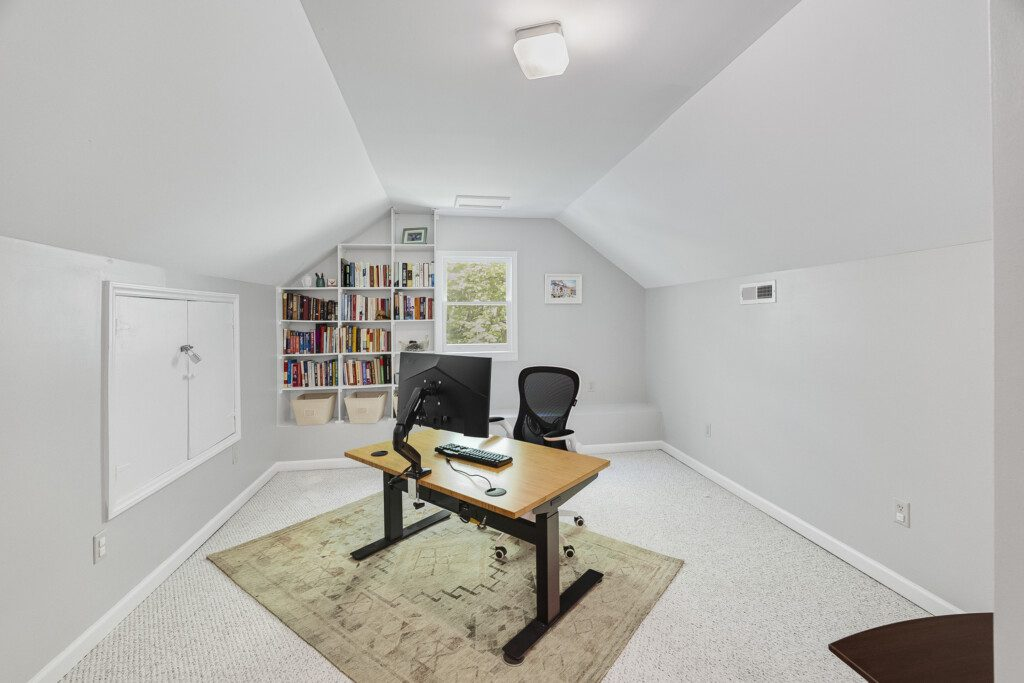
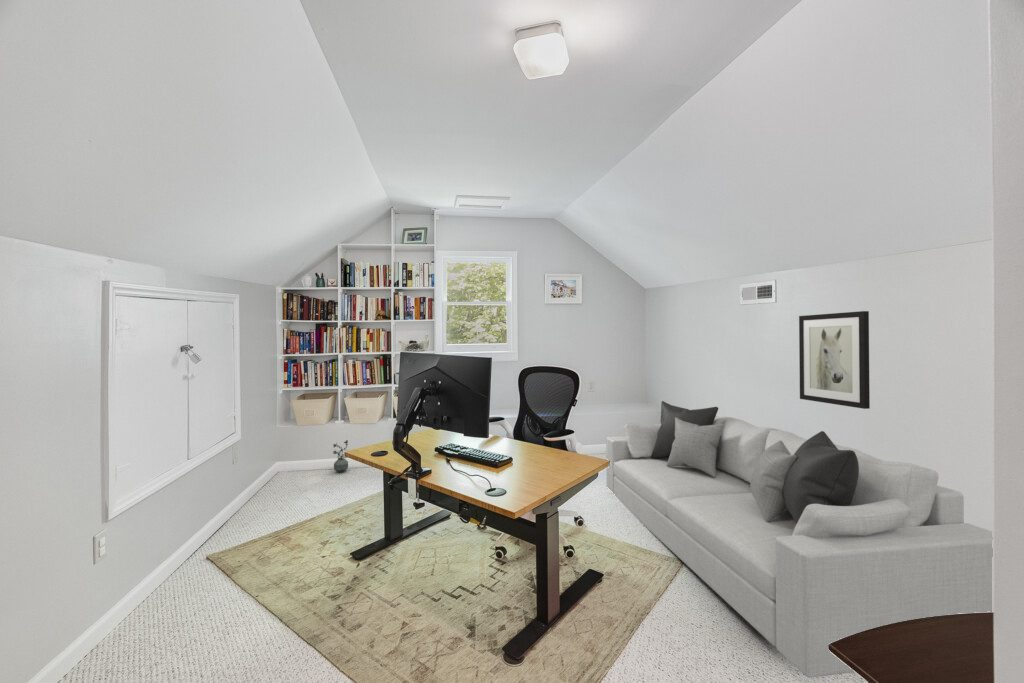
+ wall art [798,310,871,410]
+ sofa [605,400,993,679]
+ potted plant [331,439,349,474]
